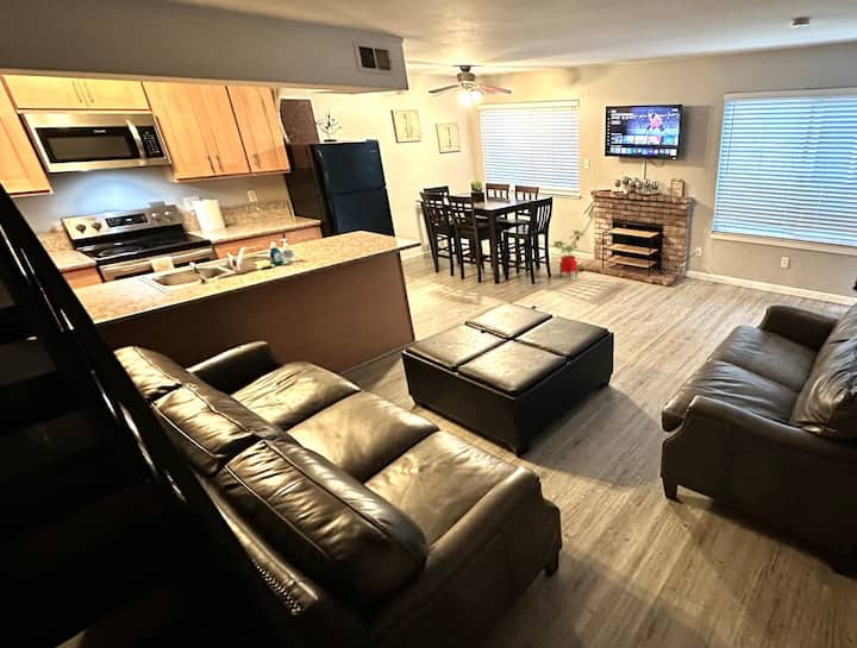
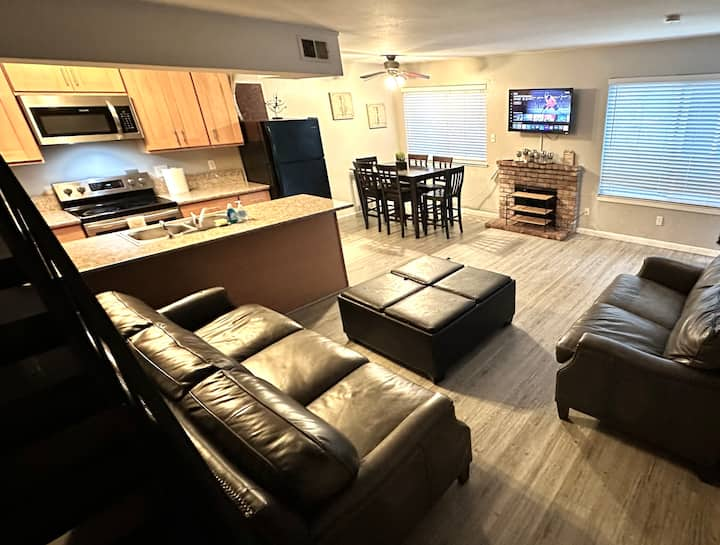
- house plant [552,229,586,281]
